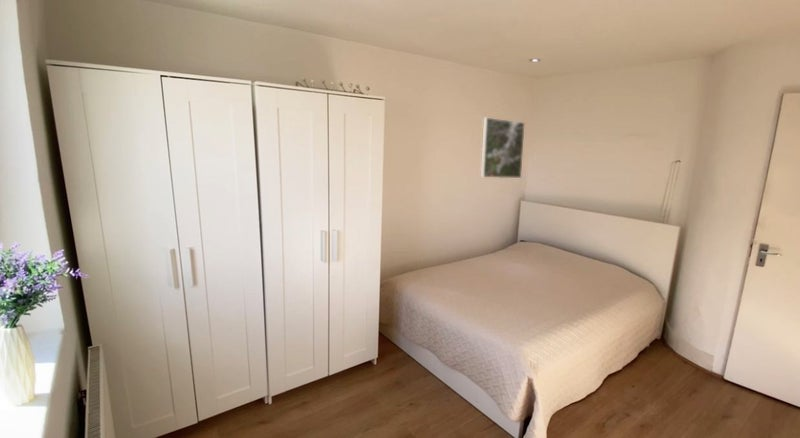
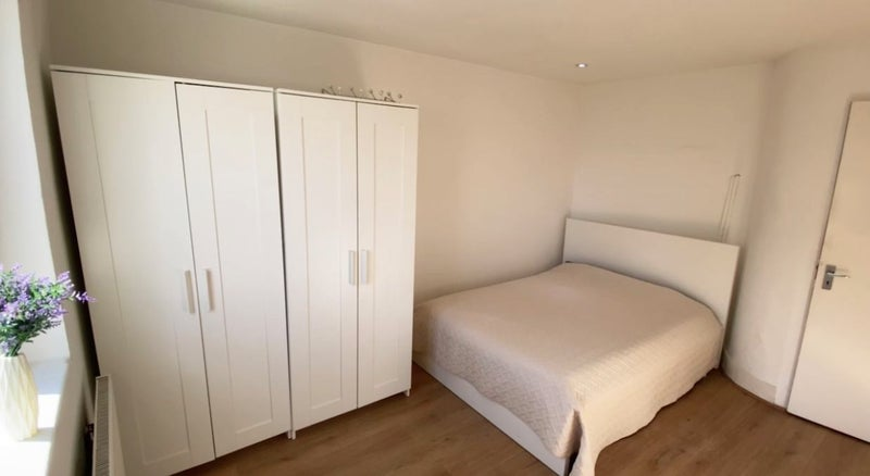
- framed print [480,117,526,179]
